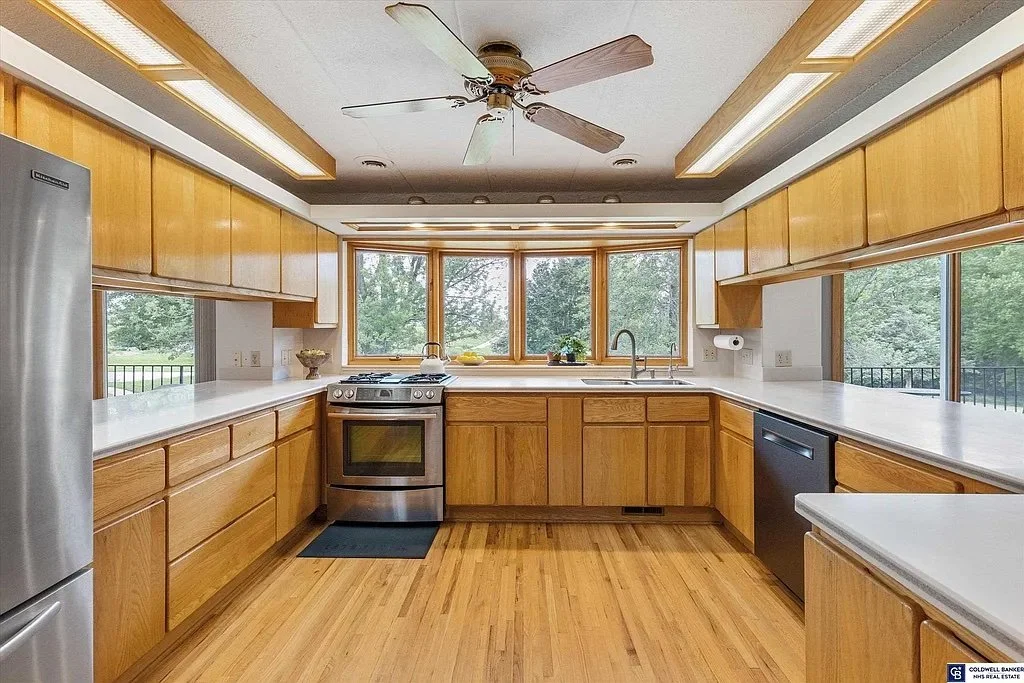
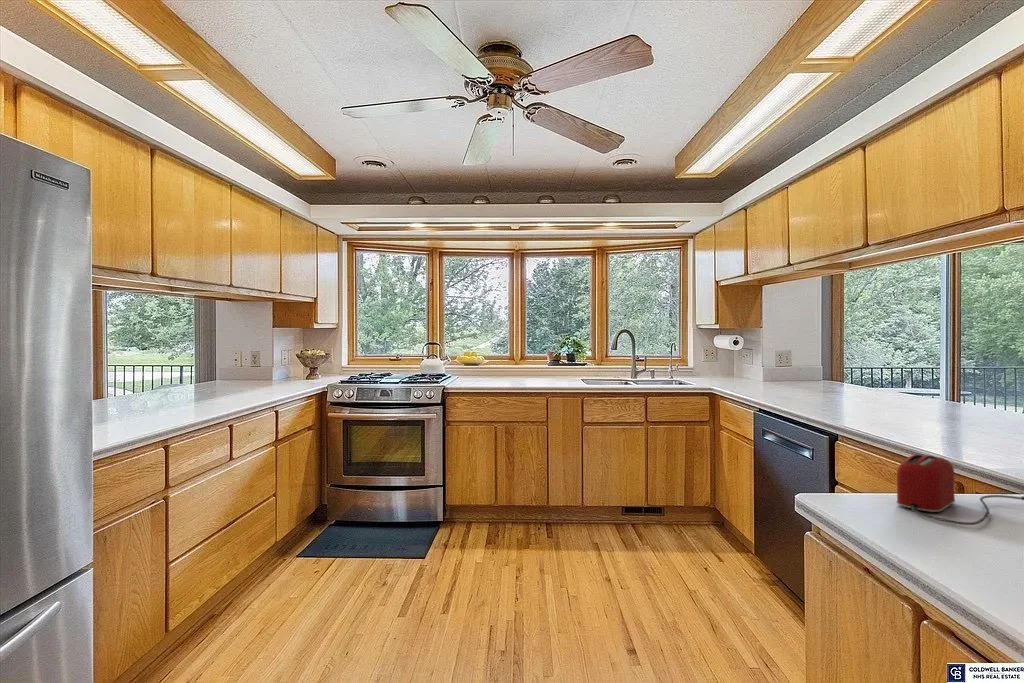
+ toaster [896,454,1024,526]
